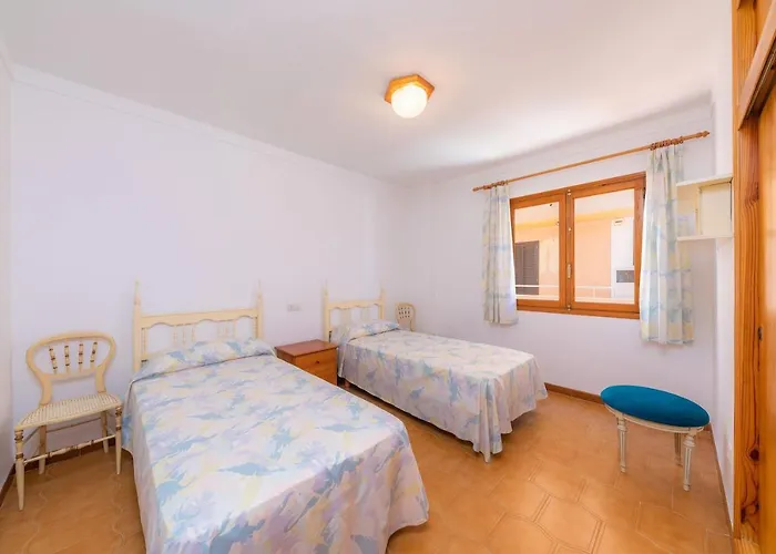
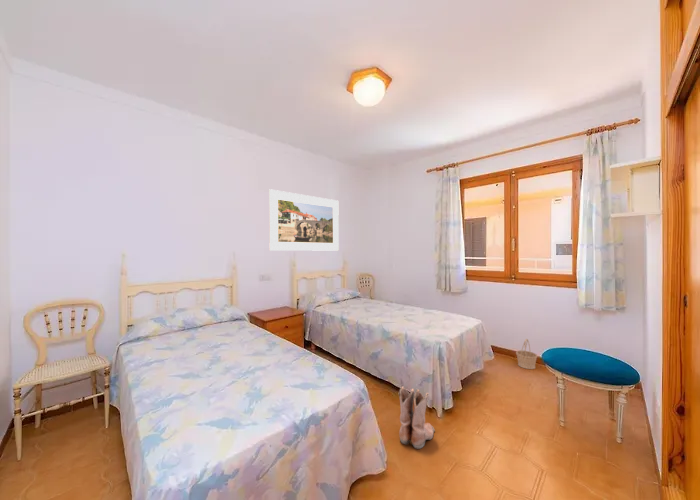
+ basket [515,338,538,370]
+ boots [398,386,436,450]
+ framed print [268,188,340,252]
